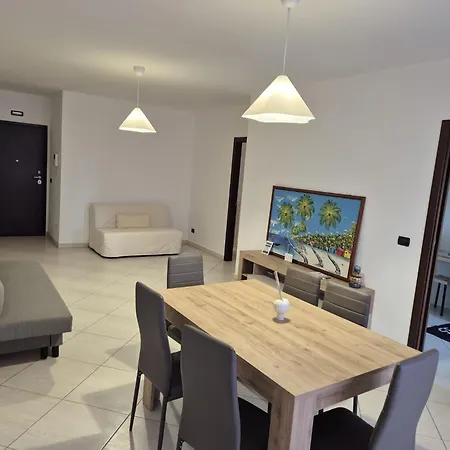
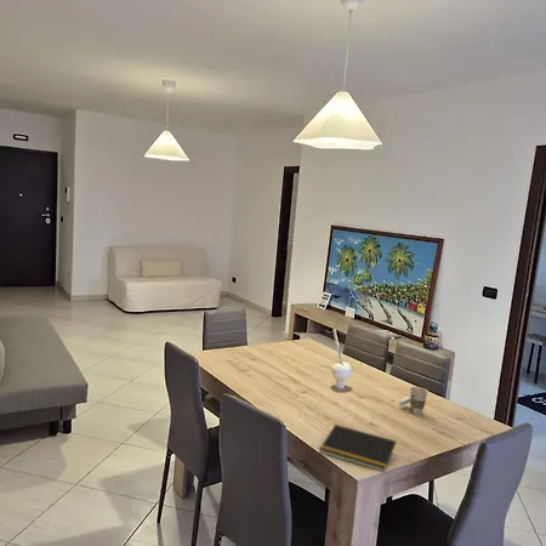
+ notepad [318,423,397,473]
+ cup [398,386,430,416]
